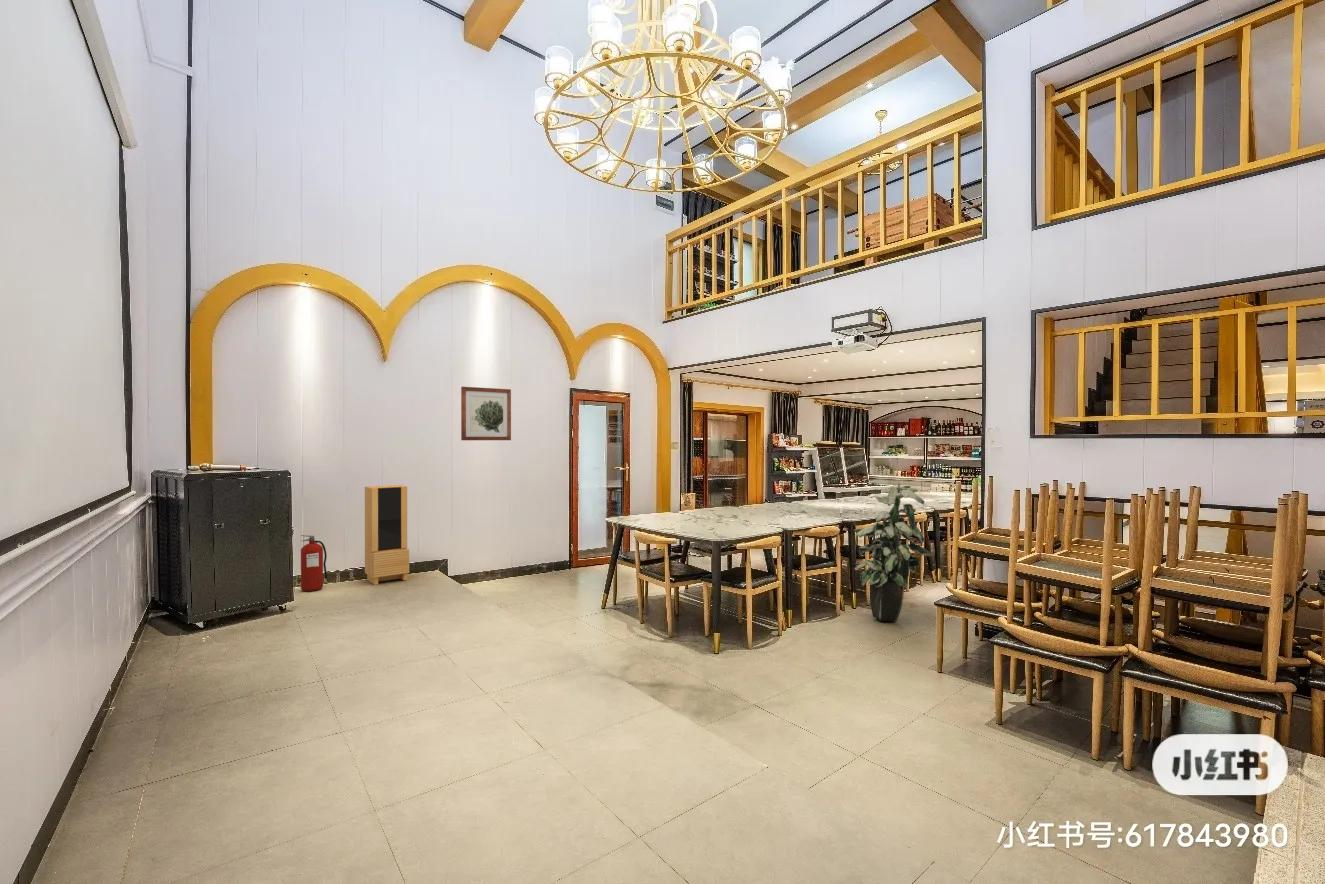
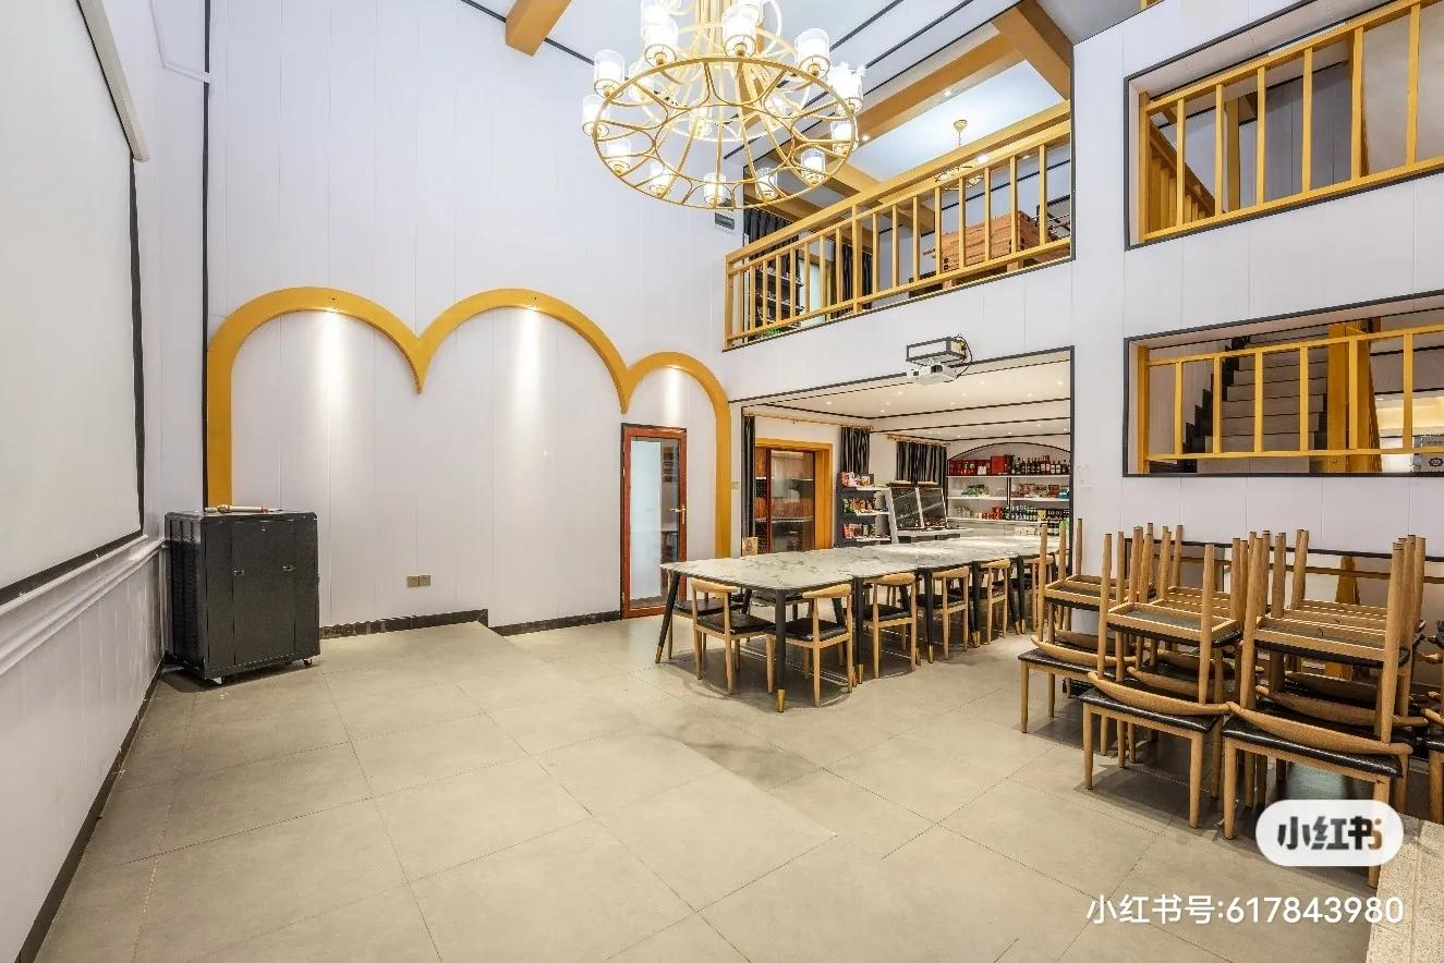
- wall art [460,386,512,441]
- indoor plant [853,479,934,623]
- storage cabinet [364,484,410,586]
- fire extinguisher [300,534,328,592]
